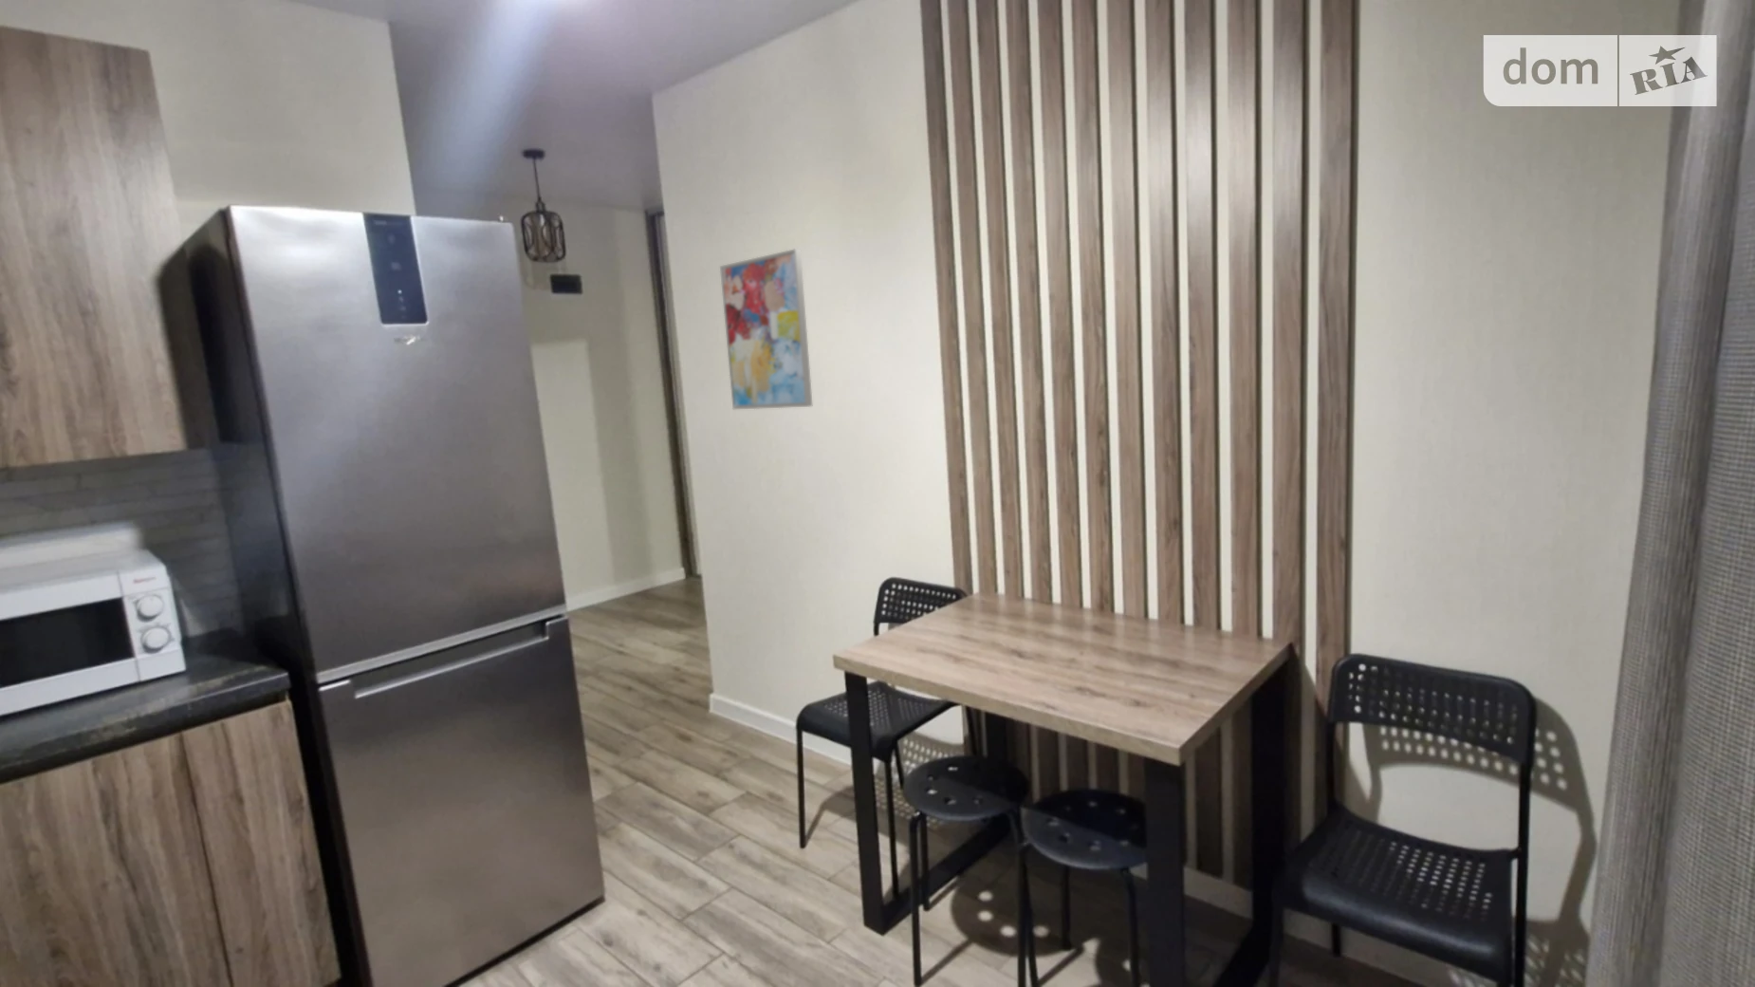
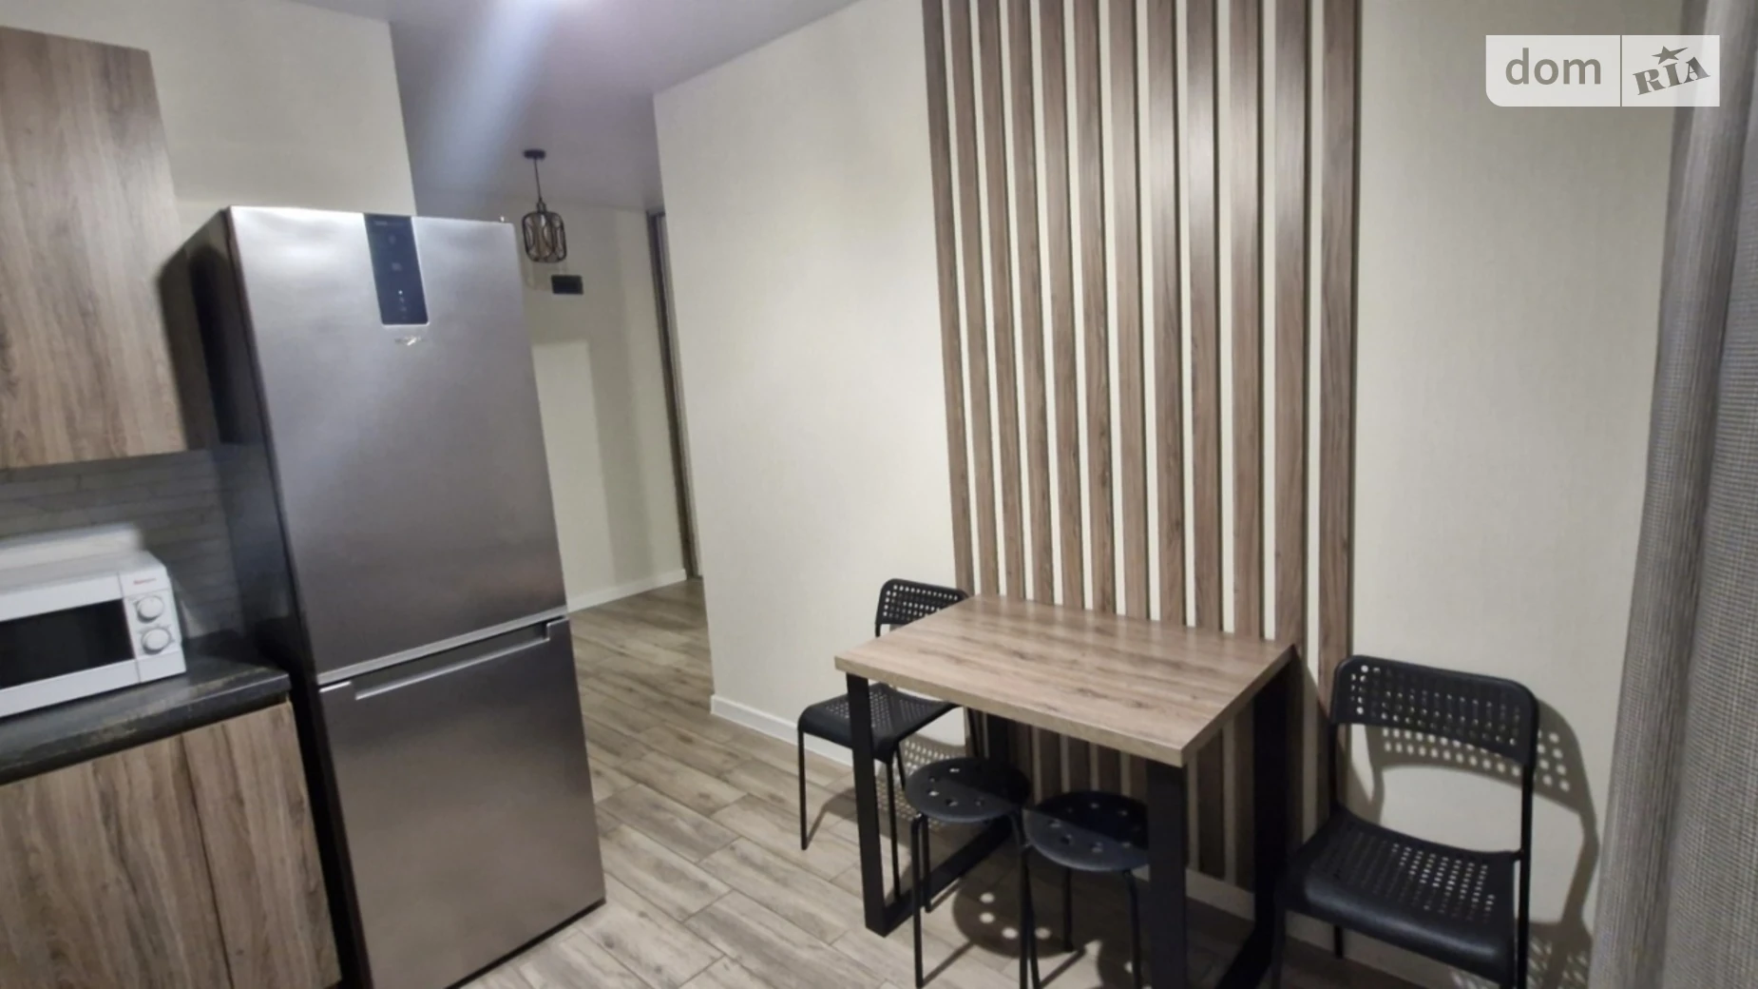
- wall art [720,248,812,410]
